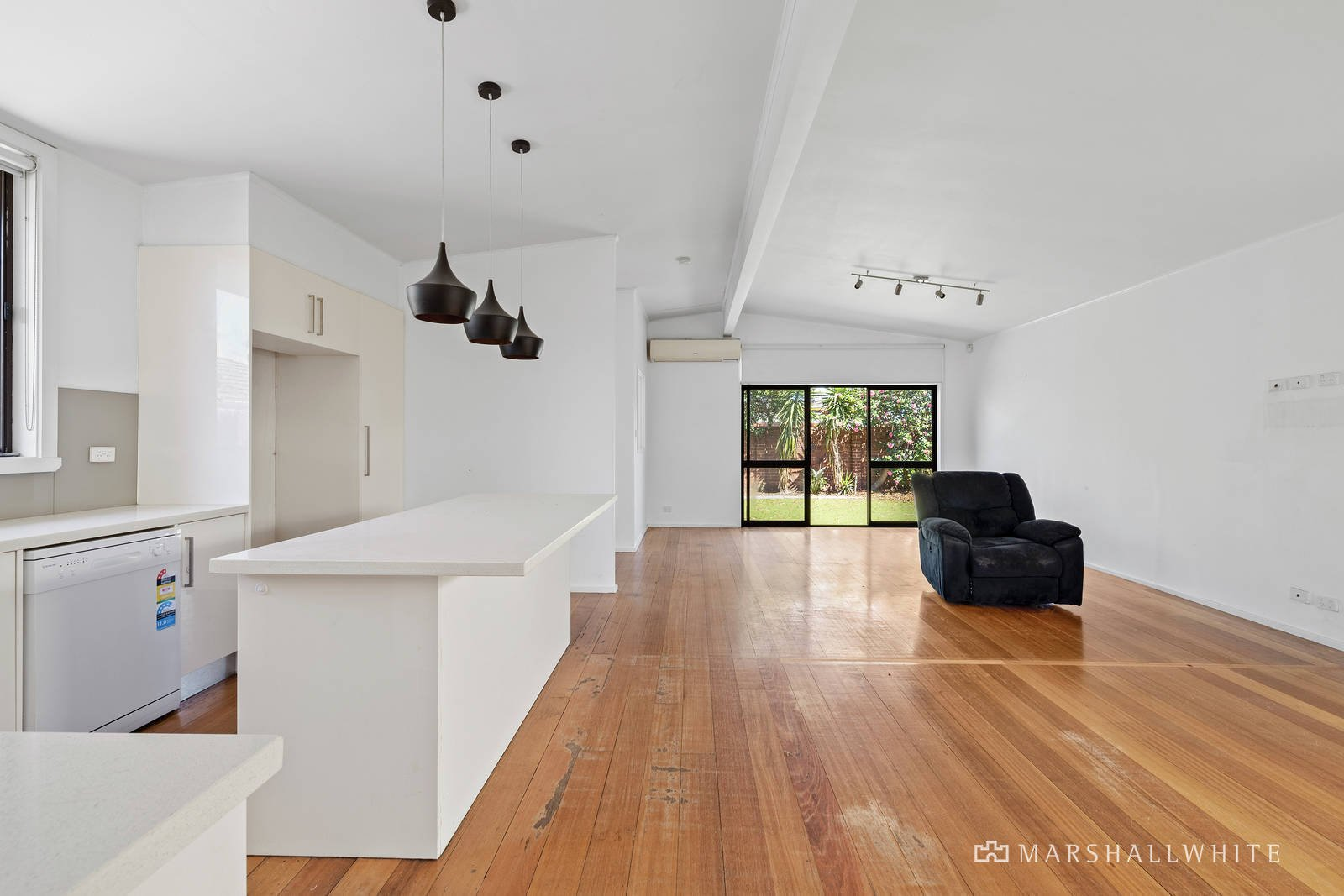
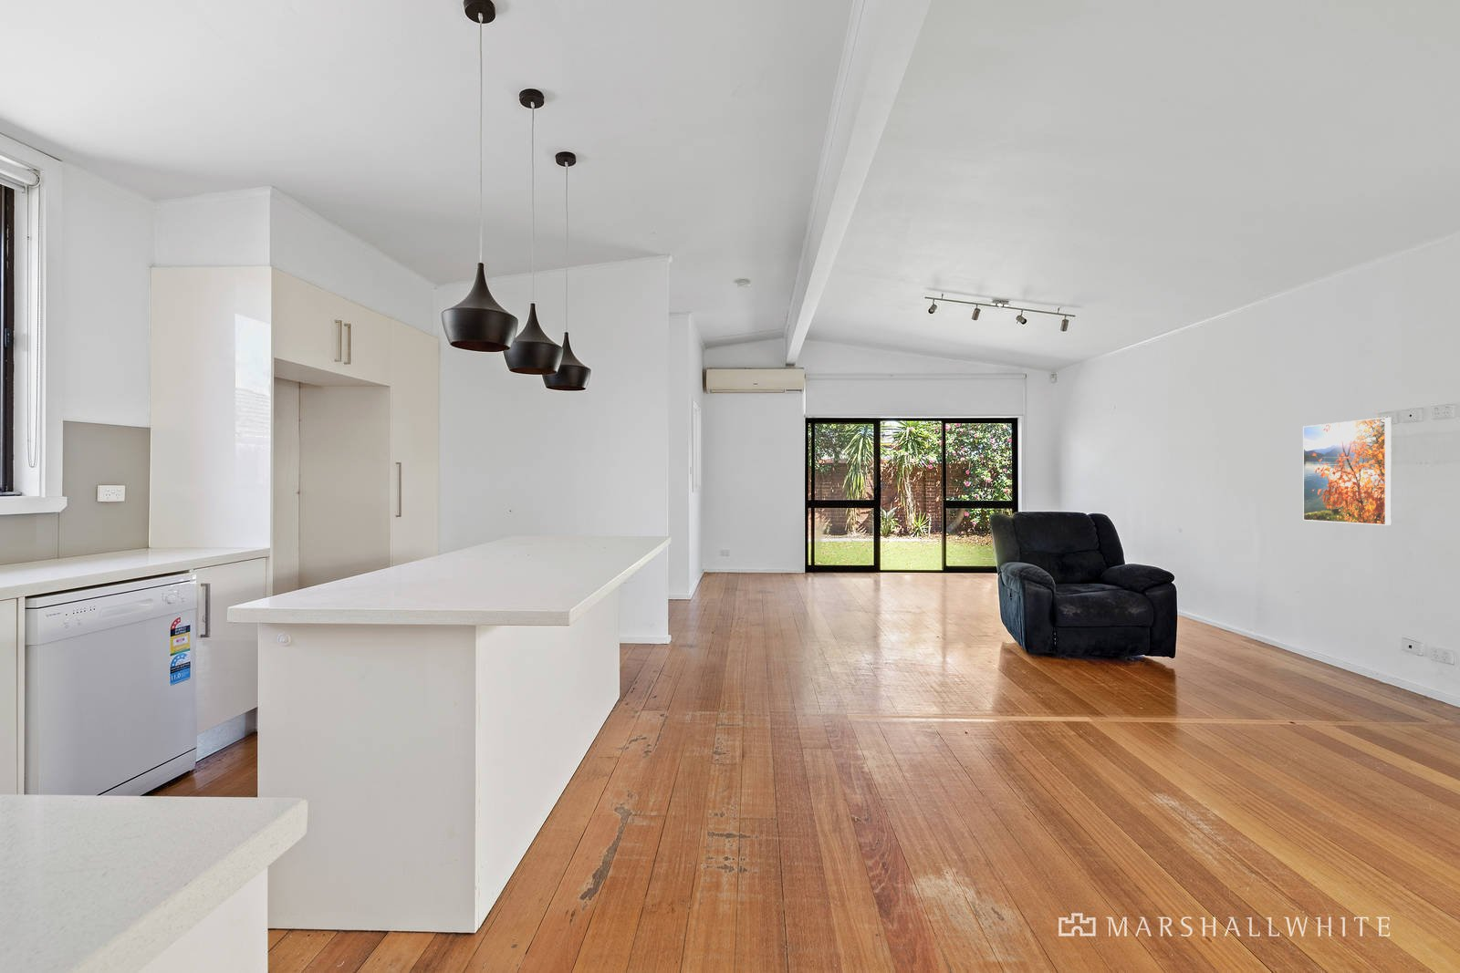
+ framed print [1302,417,1393,527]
